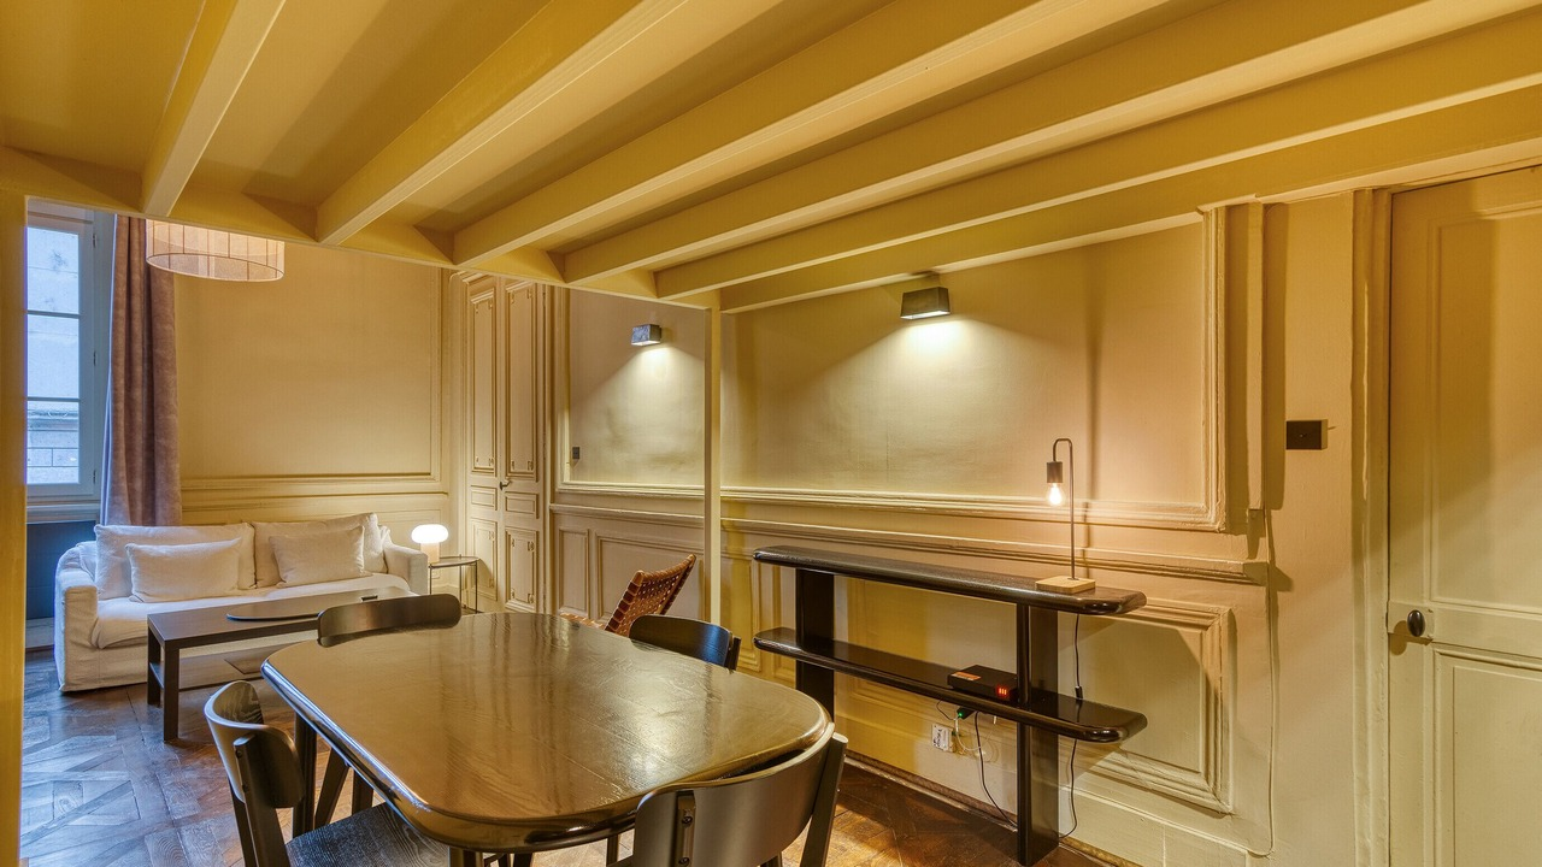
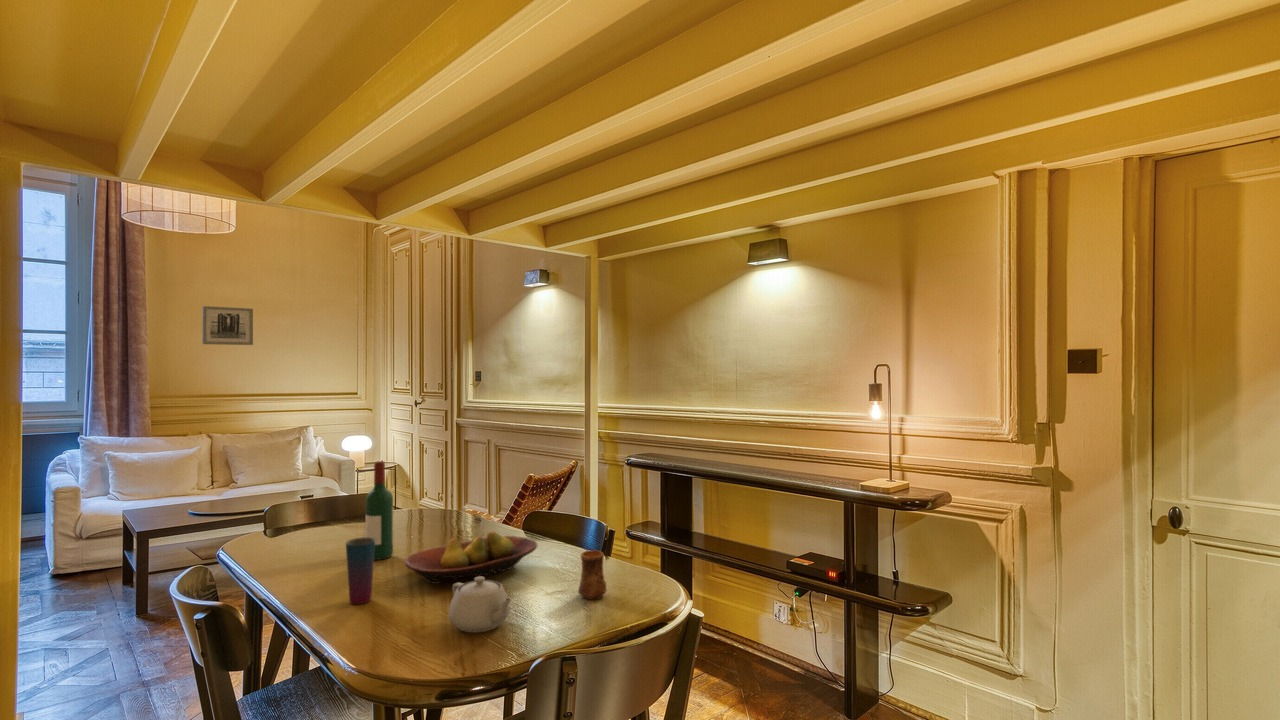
+ cup [345,536,375,605]
+ fruit bowl [404,530,538,585]
+ teapot [448,576,513,634]
+ wine bottle [365,460,394,561]
+ wall art [201,305,254,346]
+ cup [577,549,608,600]
